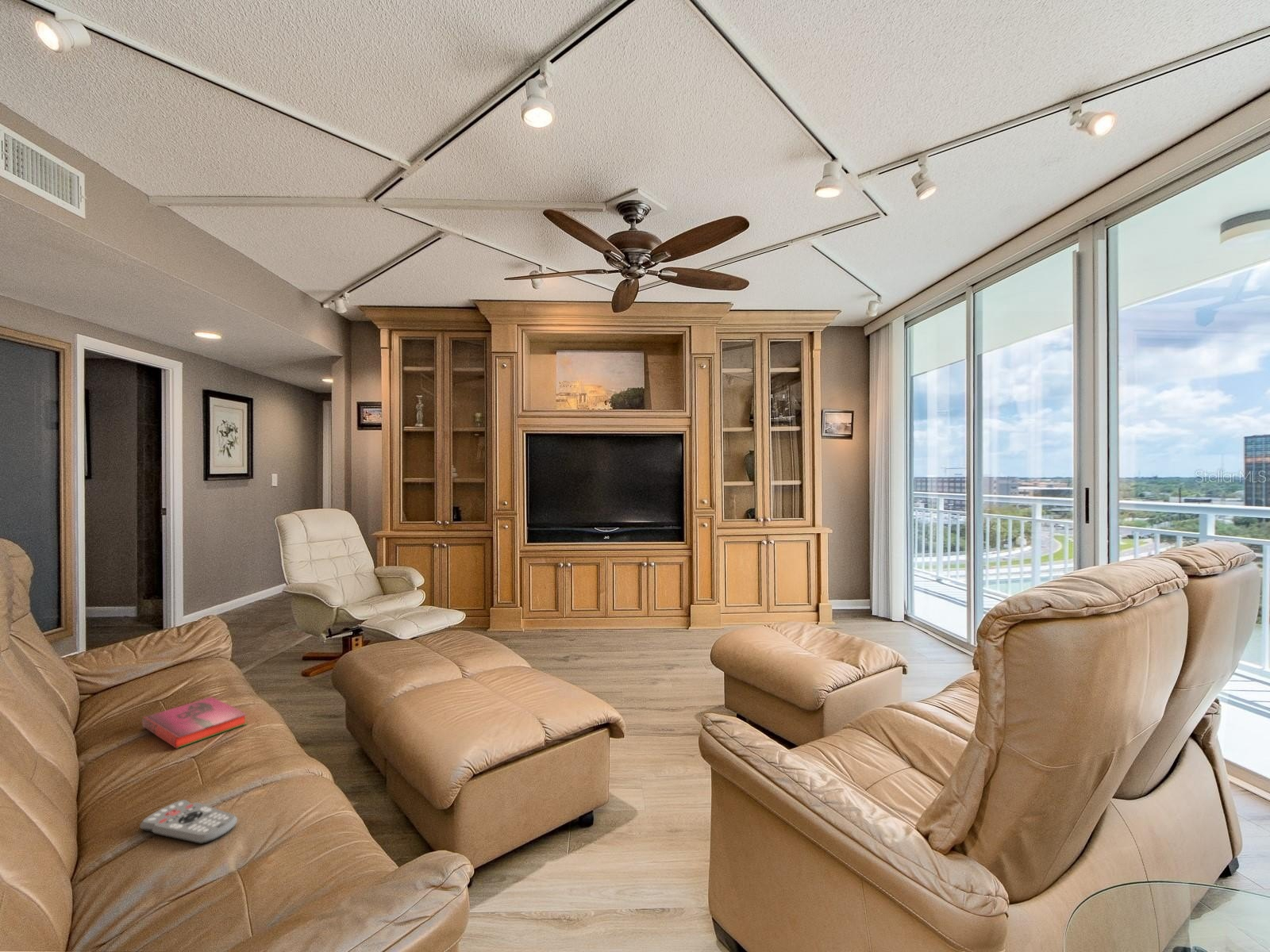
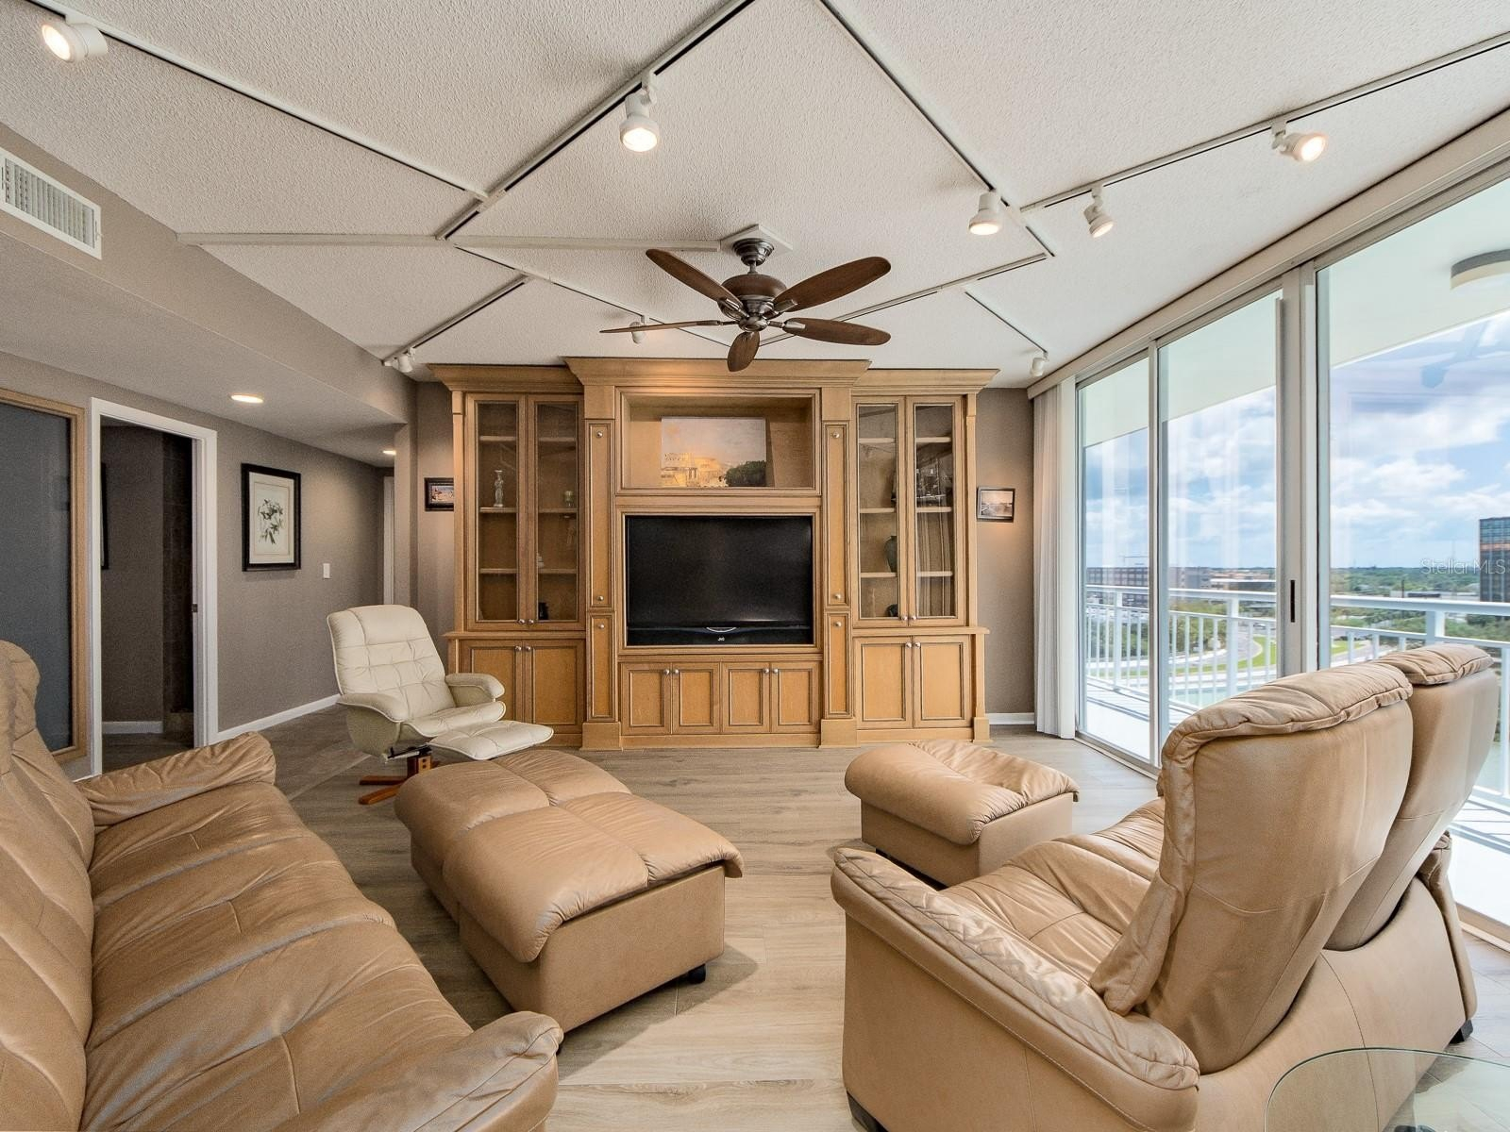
- hardback book [141,696,248,750]
- remote control [139,799,238,845]
